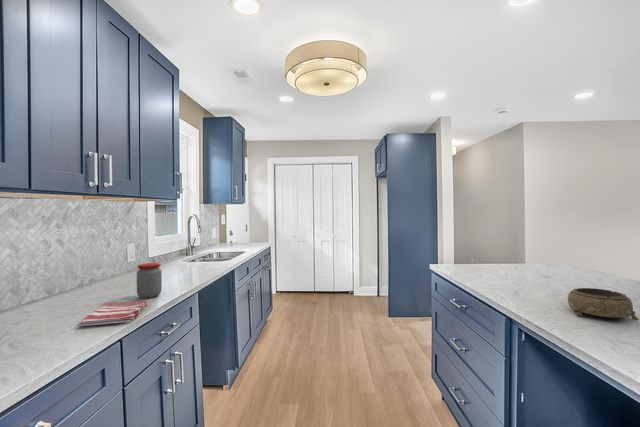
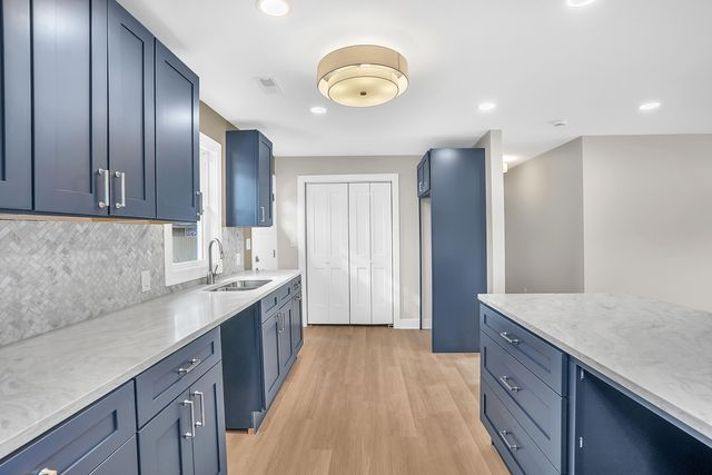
- dish towel [78,298,148,327]
- jar [136,262,163,299]
- decorative bowl [567,287,640,321]
